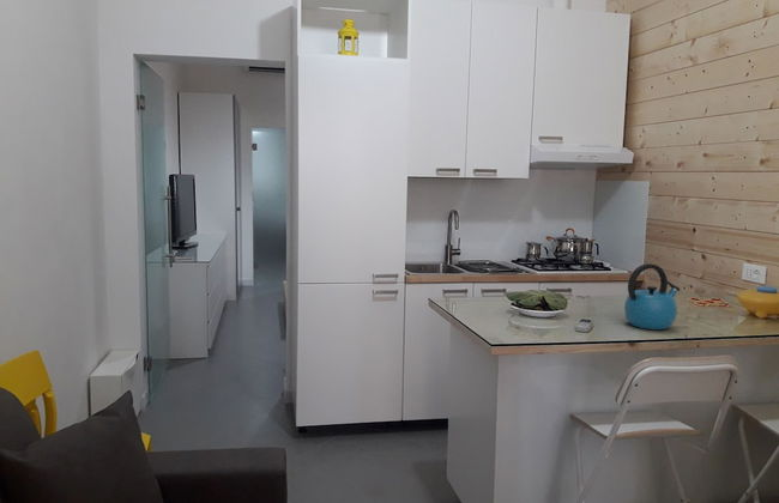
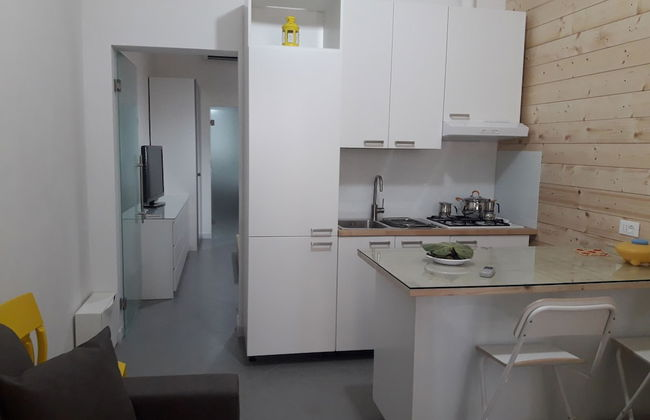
- kettle [623,262,681,331]
